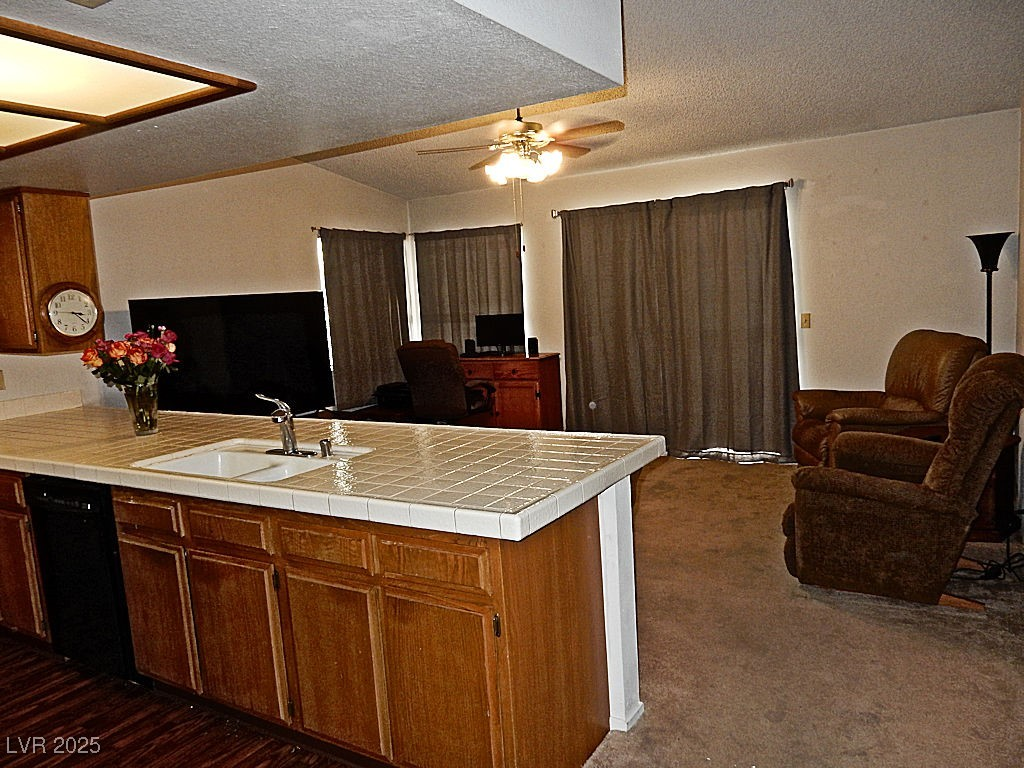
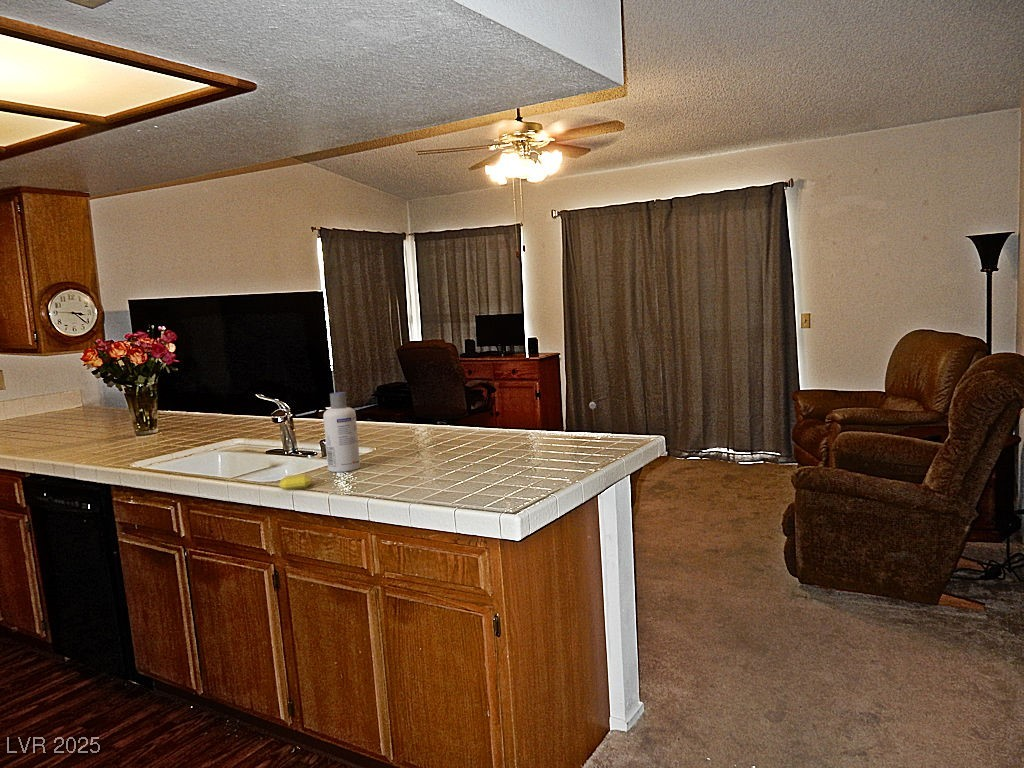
+ soap bar [279,473,313,491]
+ screw cap bottle [322,391,361,473]
